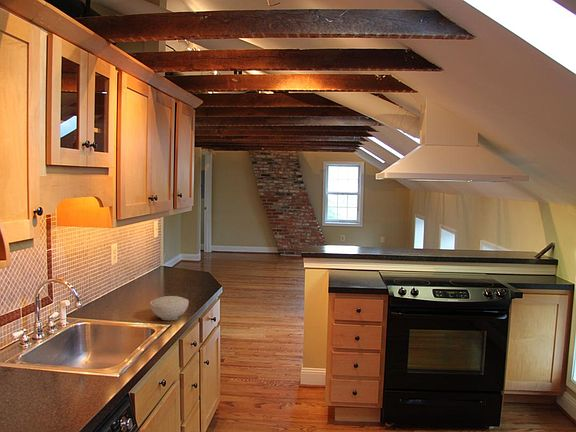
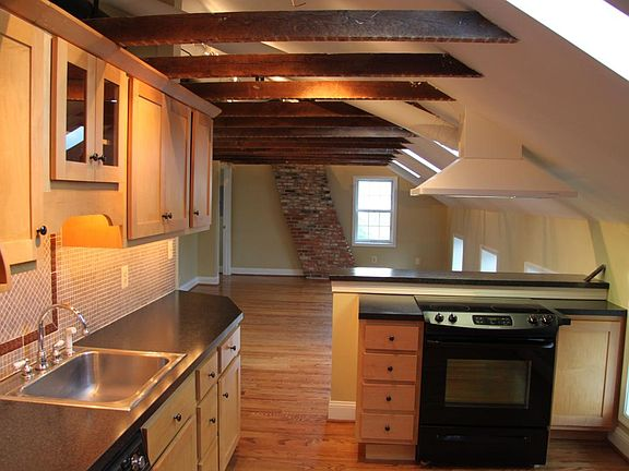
- bowl [149,295,190,321]
